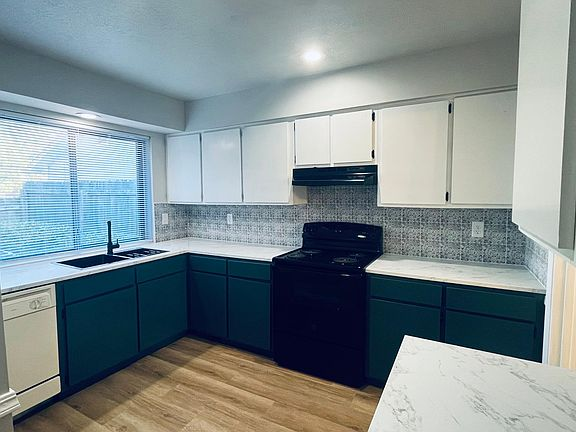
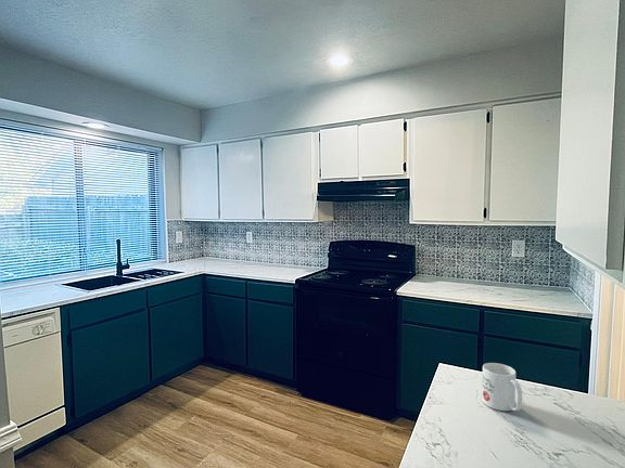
+ mug [481,362,523,412]
